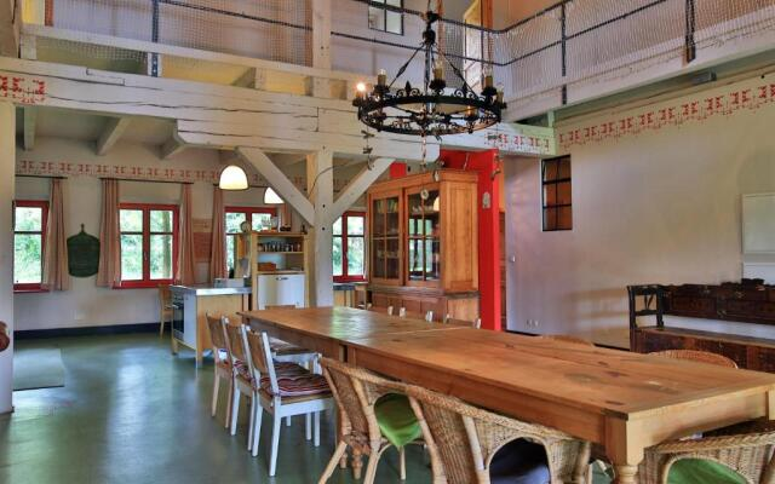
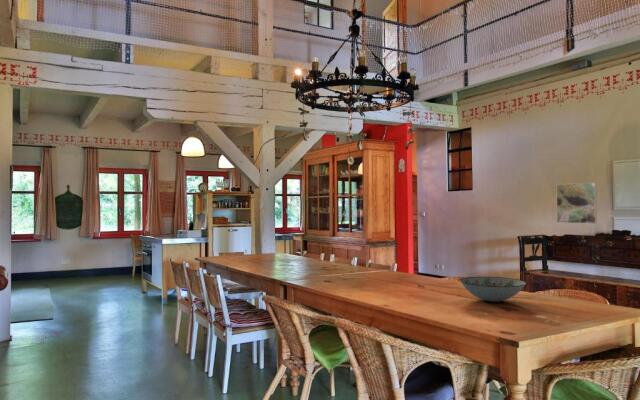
+ decorative bowl [459,276,527,303]
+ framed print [555,182,598,225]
